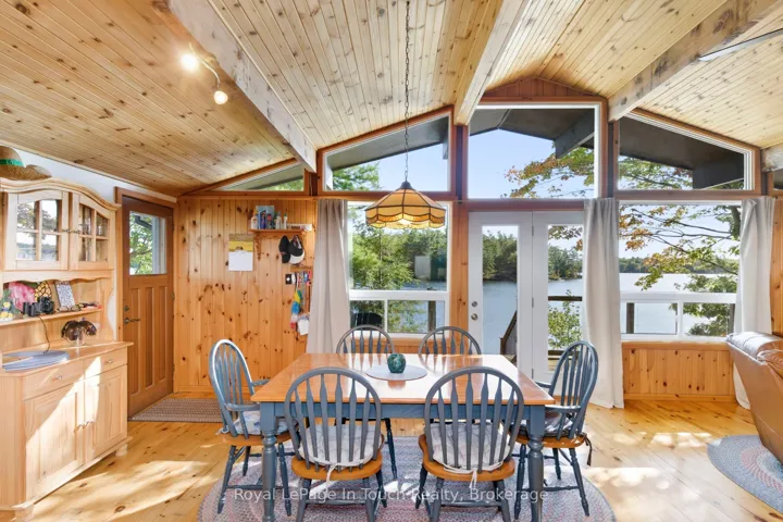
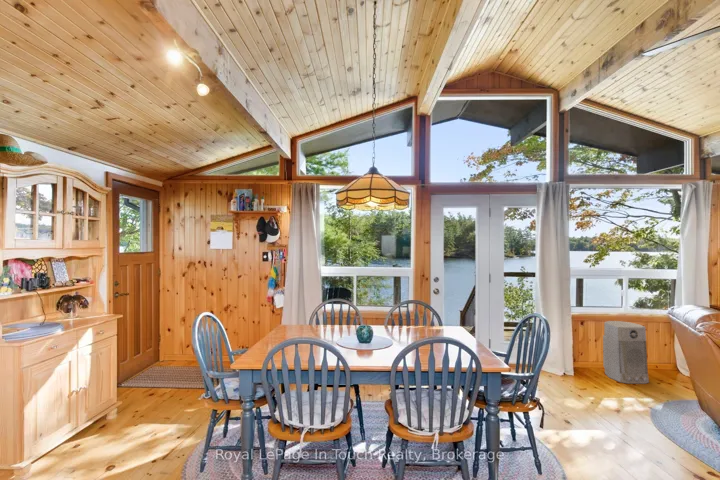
+ air purifier [602,320,650,385]
